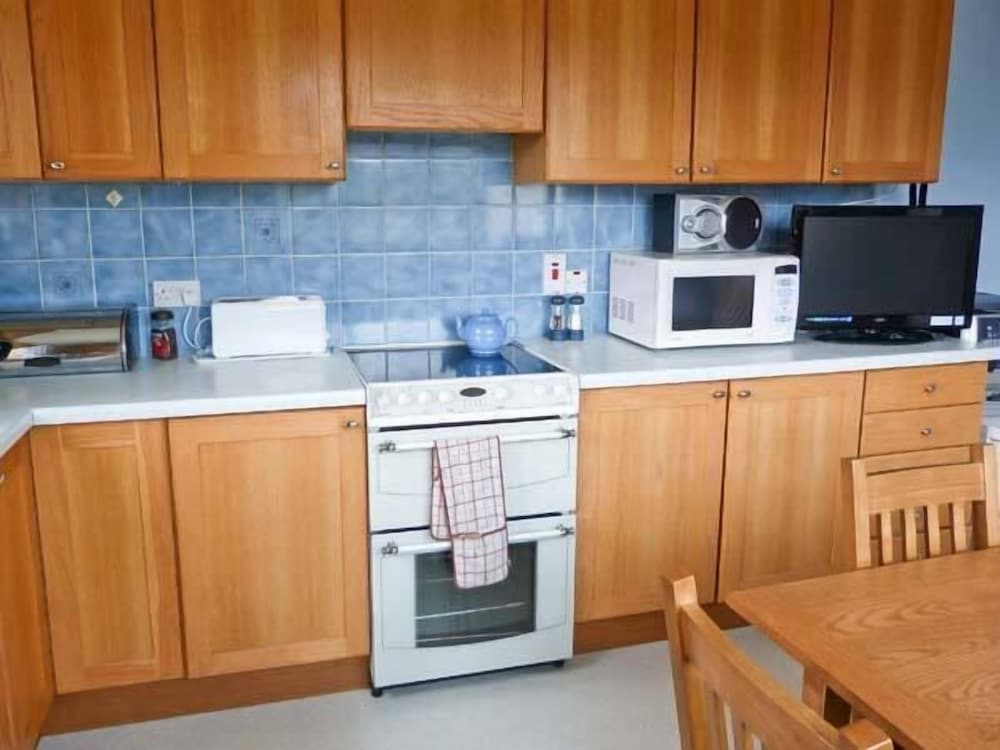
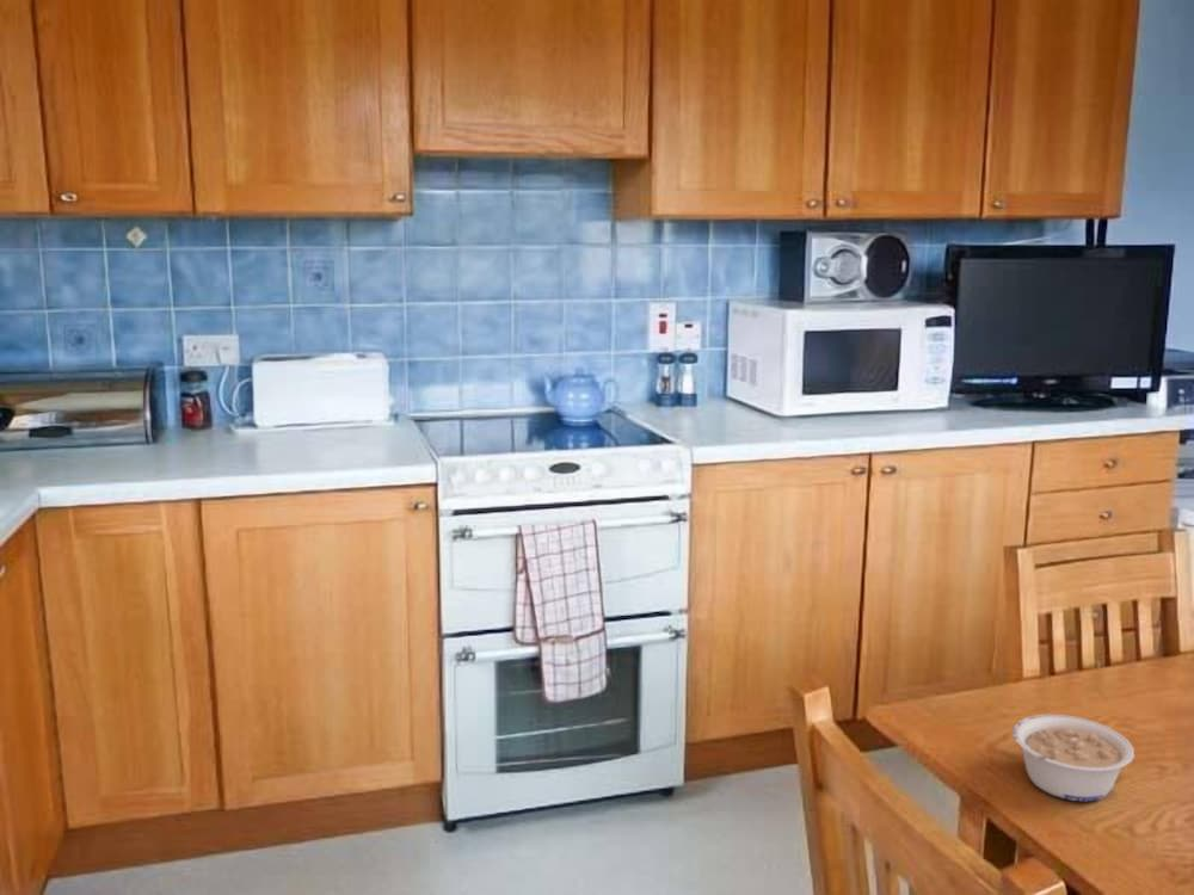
+ legume [1011,714,1135,802]
